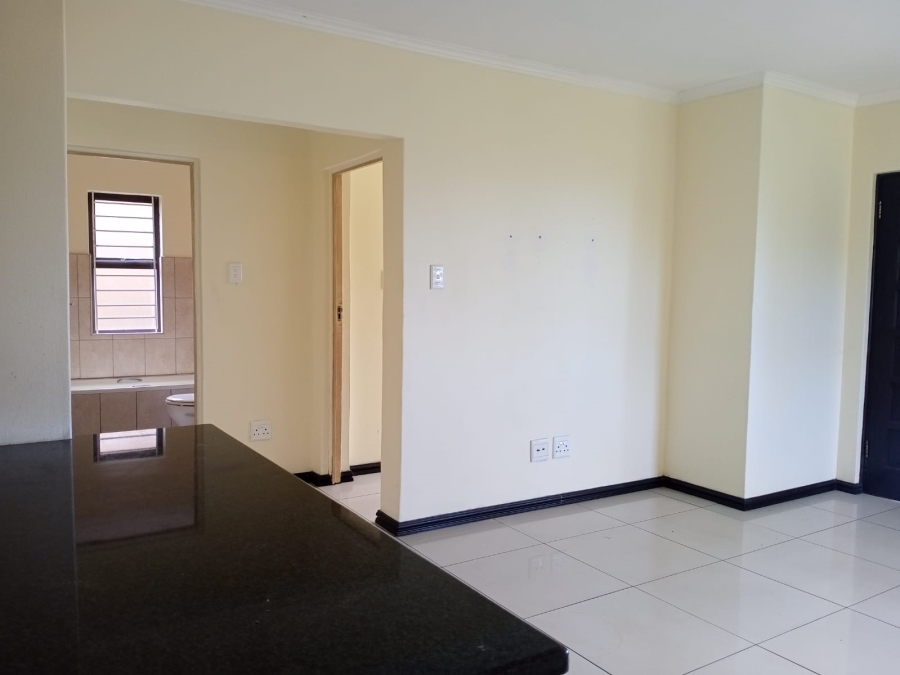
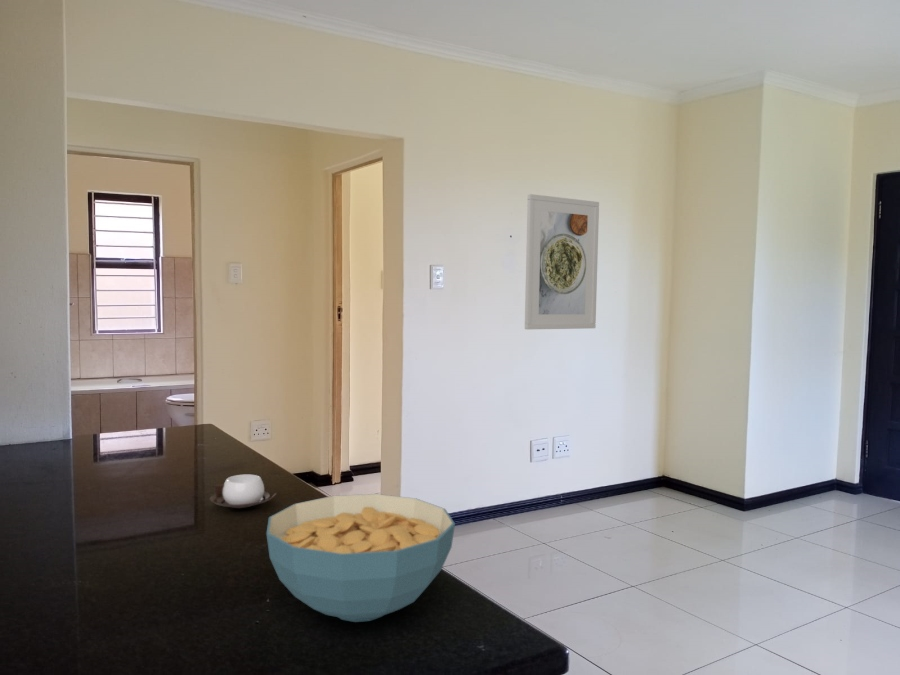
+ cereal bowl [265,493,456,623]
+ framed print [524,193,600,330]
+ cup [209,474,277,509]
